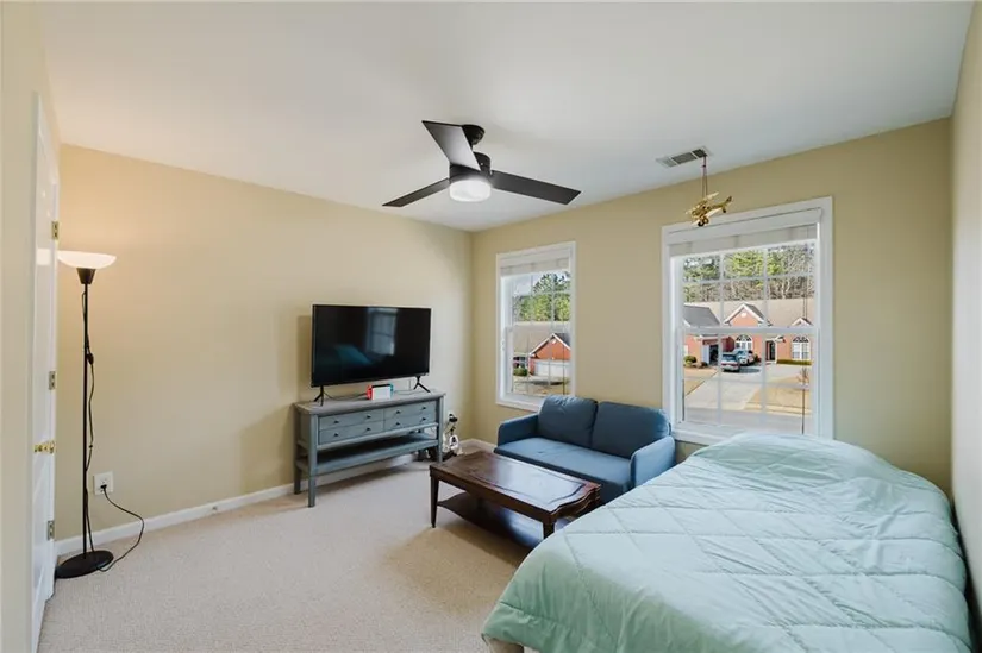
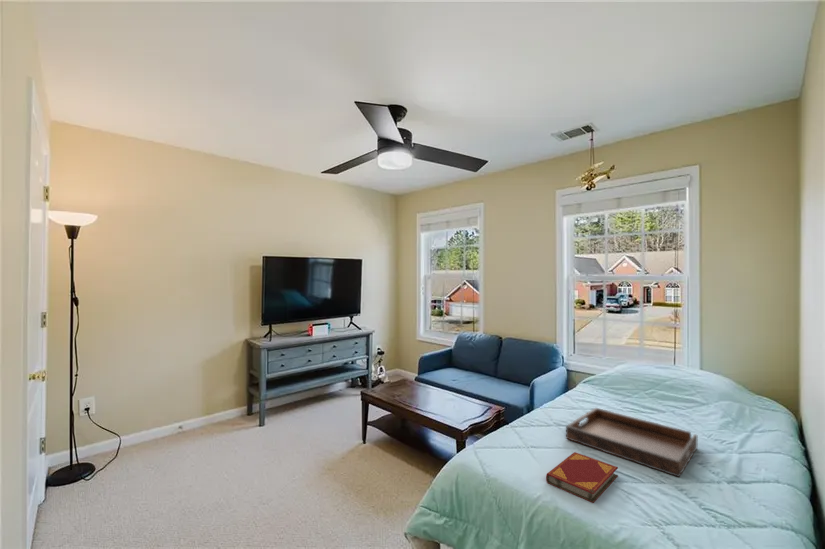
+ hardback book [545,451,619,504]
+ serving tray [565,407,698,478]
